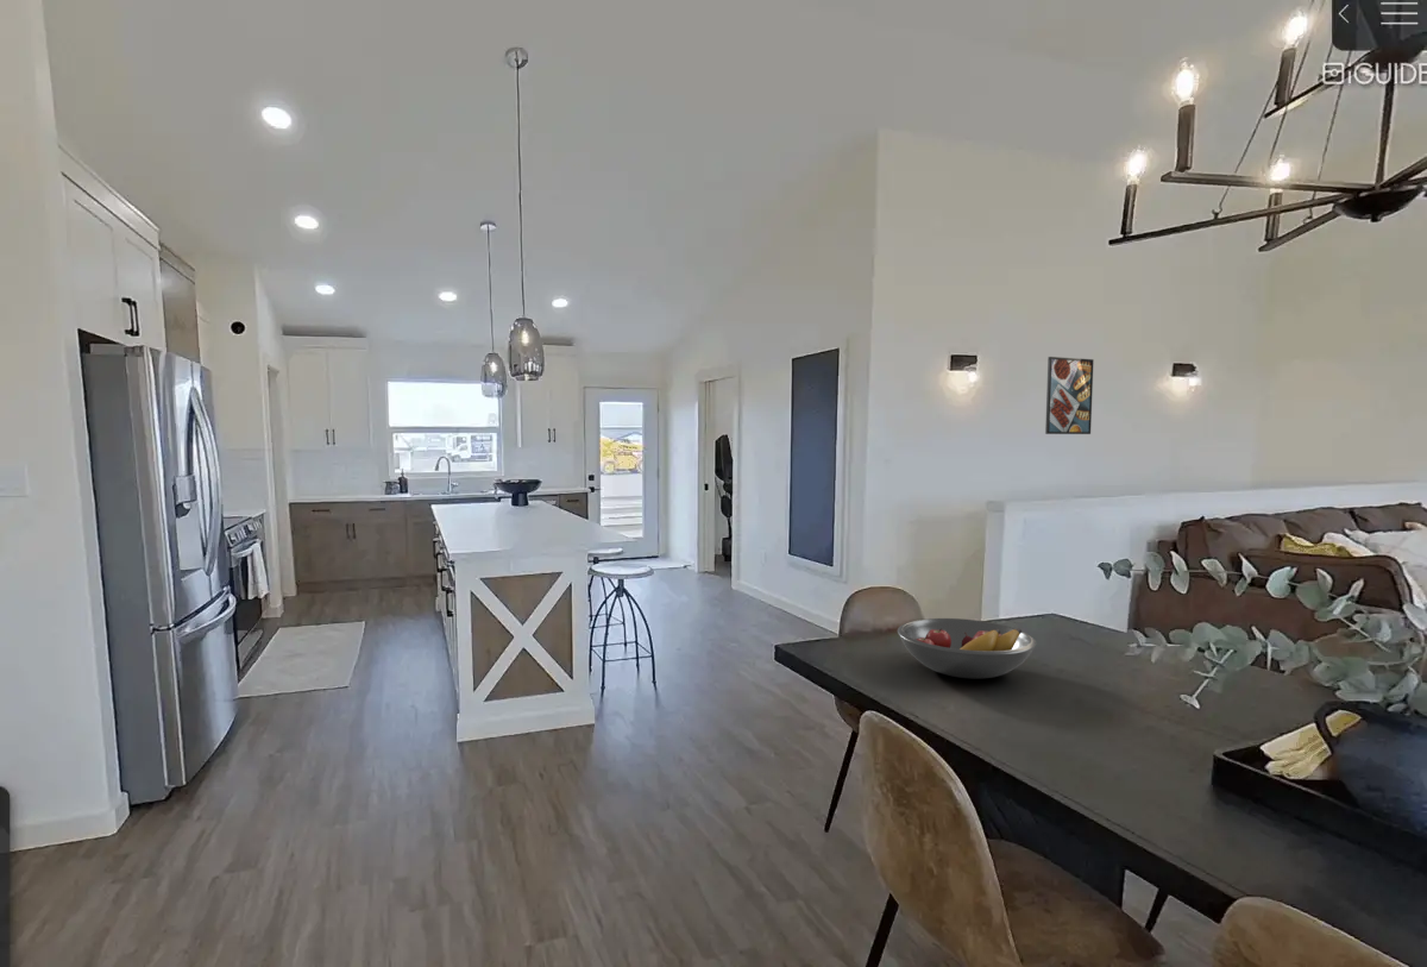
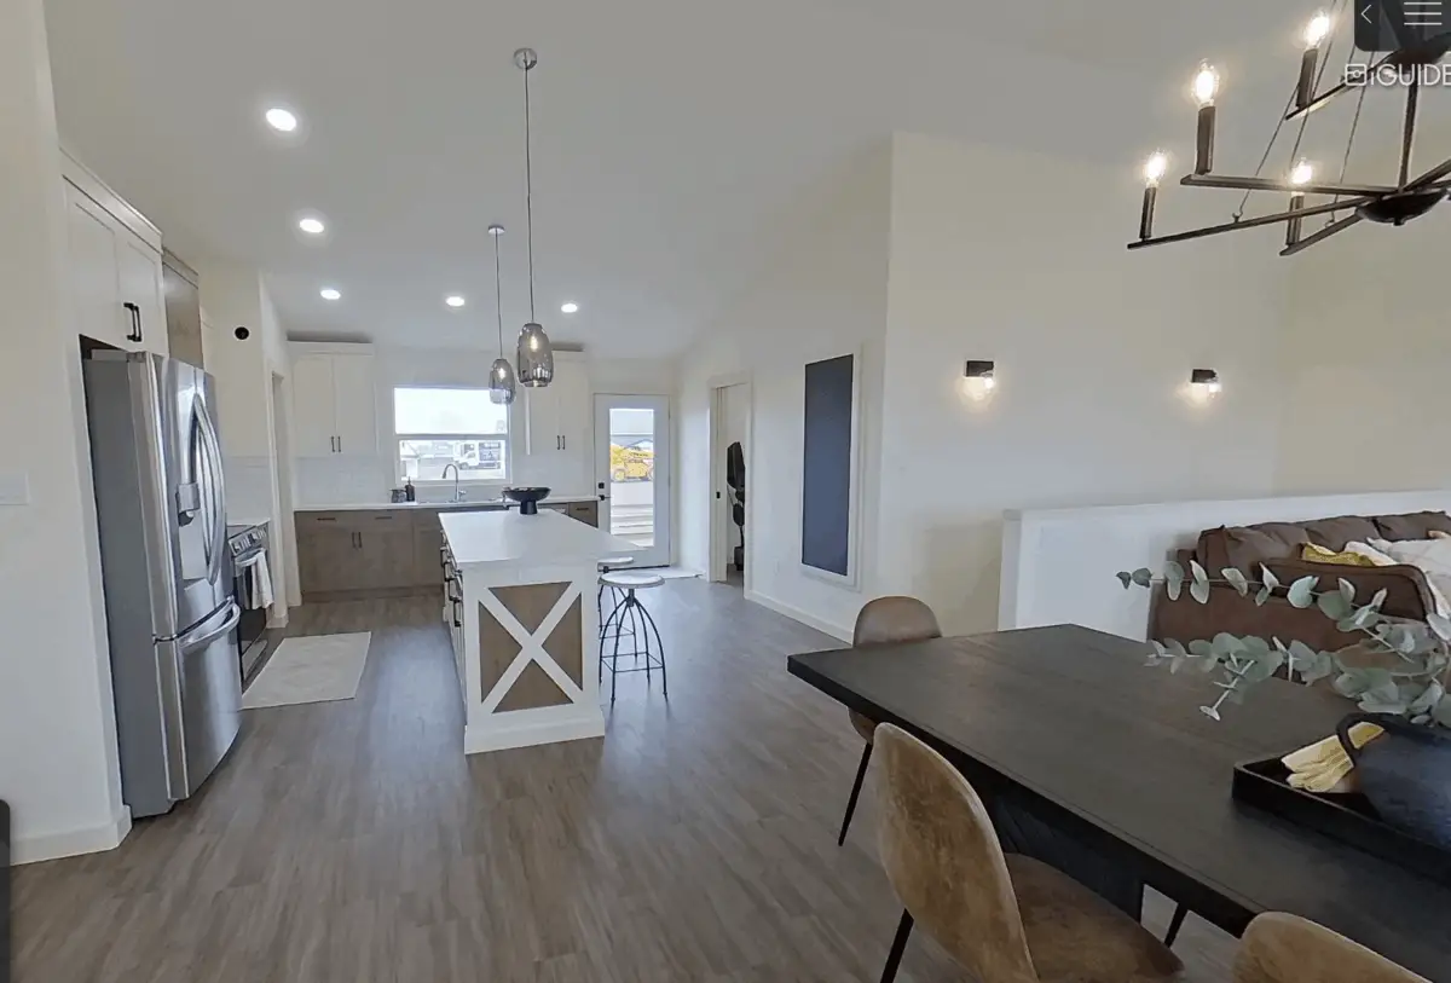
- fruit bowl [897,617,1037,680]
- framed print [1044,356,1095,435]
